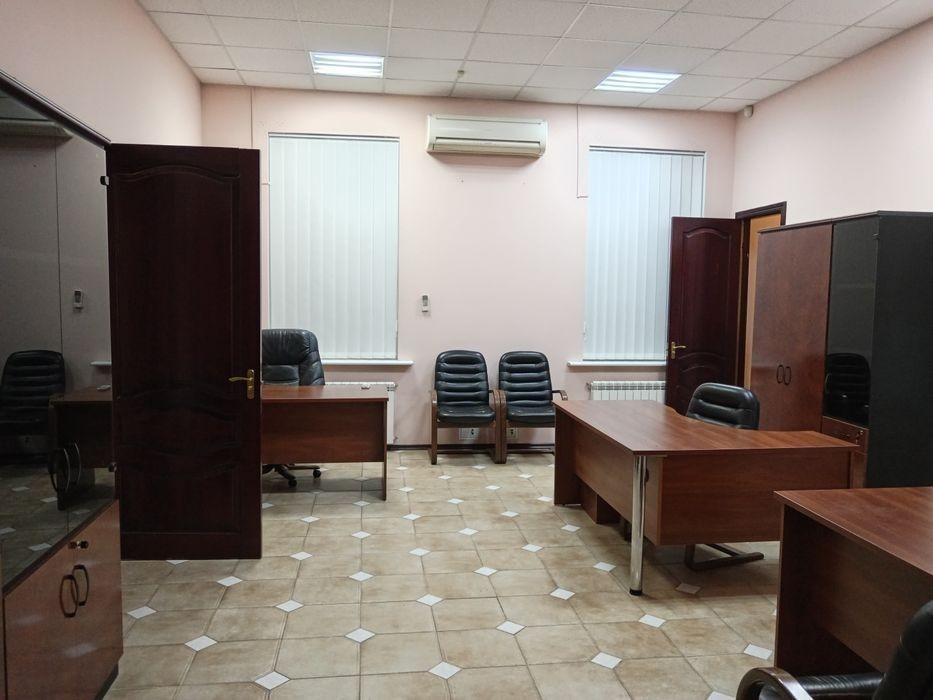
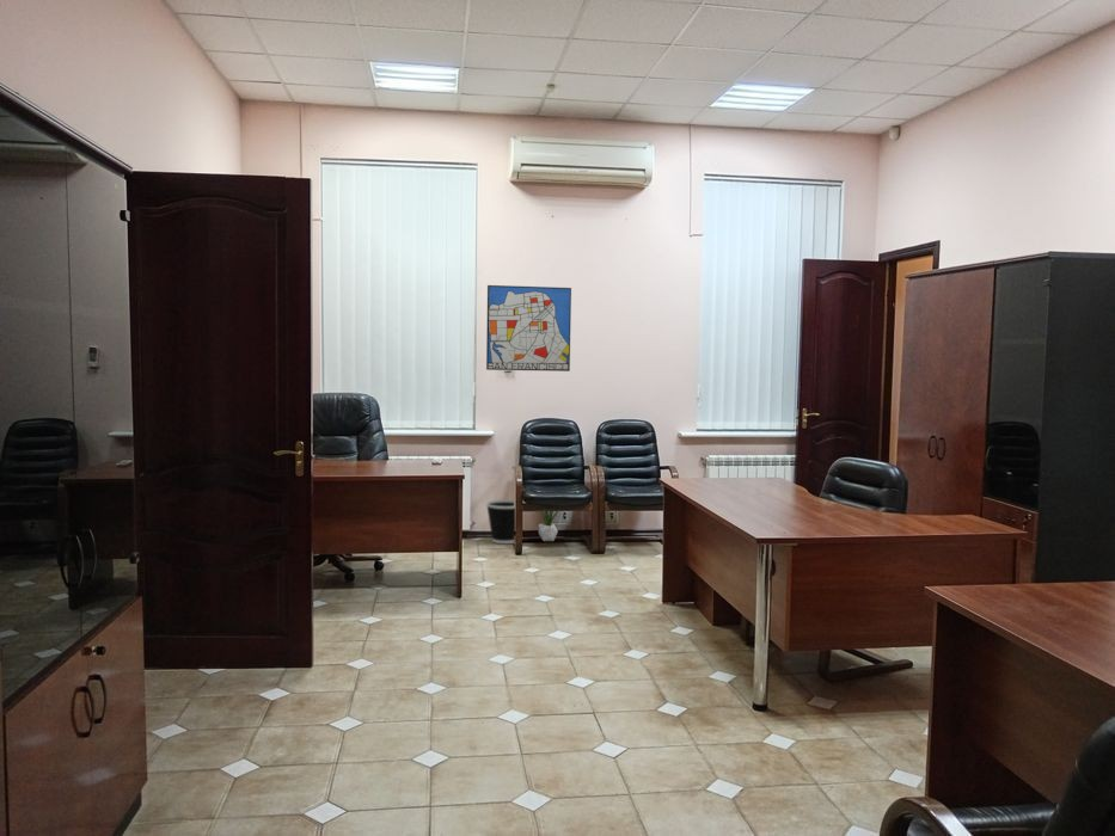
+ wall art [485,284,572,373]
+ wastebasket [485,498,516,545]
+ potted plant [538,510,559,542]
